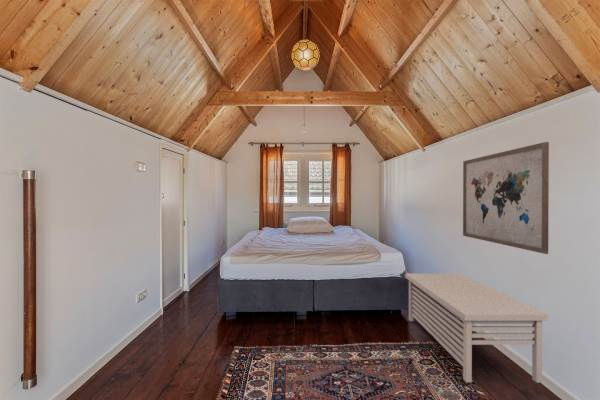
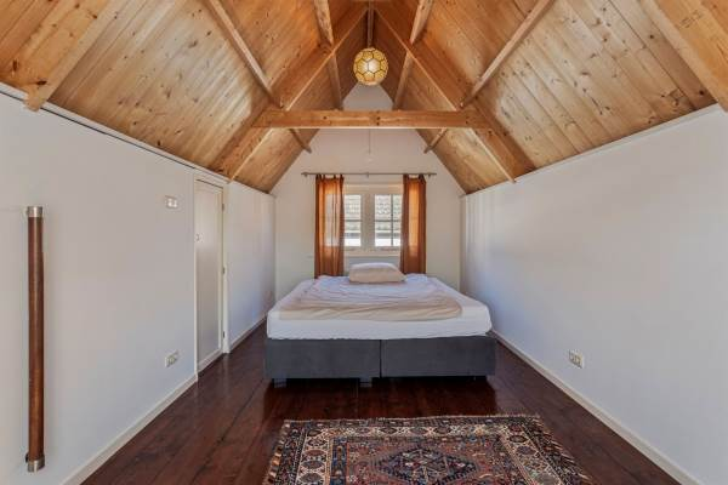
- wall art [462,141,550,255]
- storage bench [404,273,549,384]
